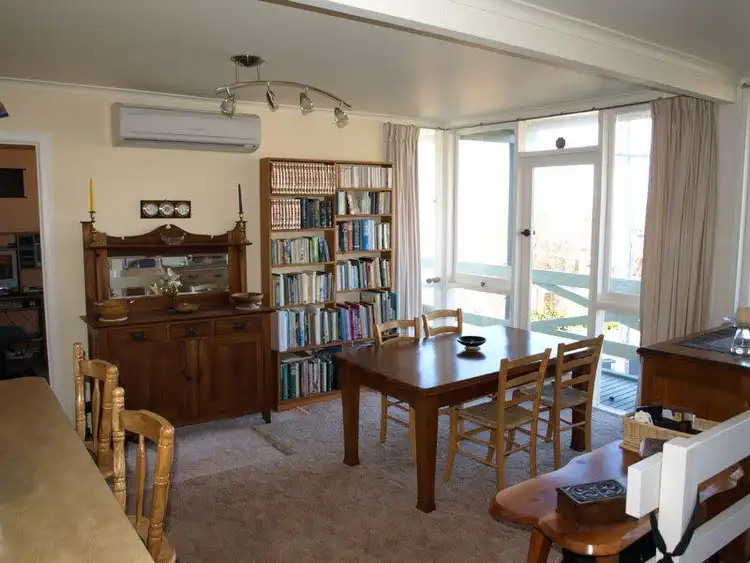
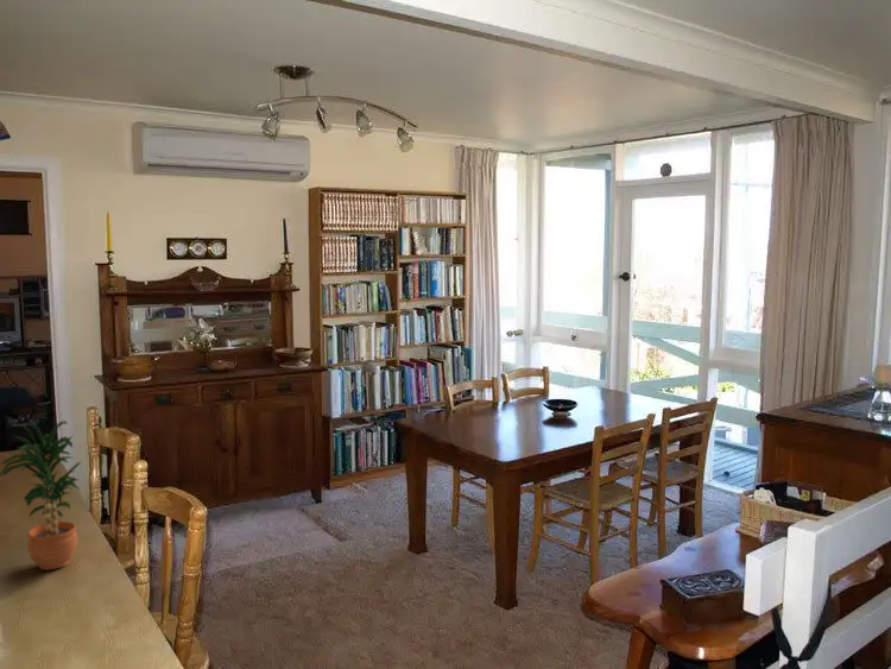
+ potted plant [0,419,82,572]
